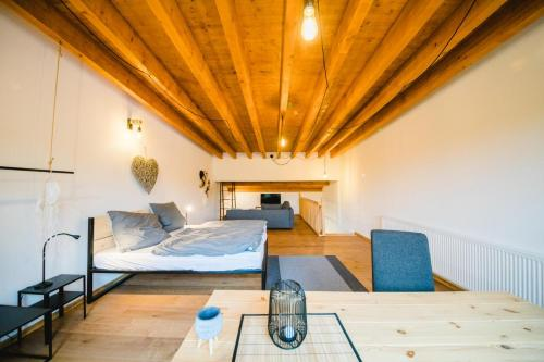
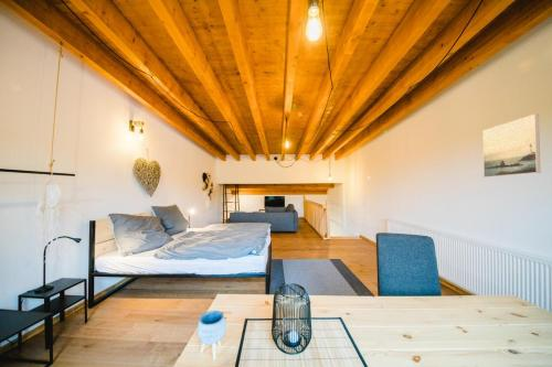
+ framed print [481,112,542,179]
